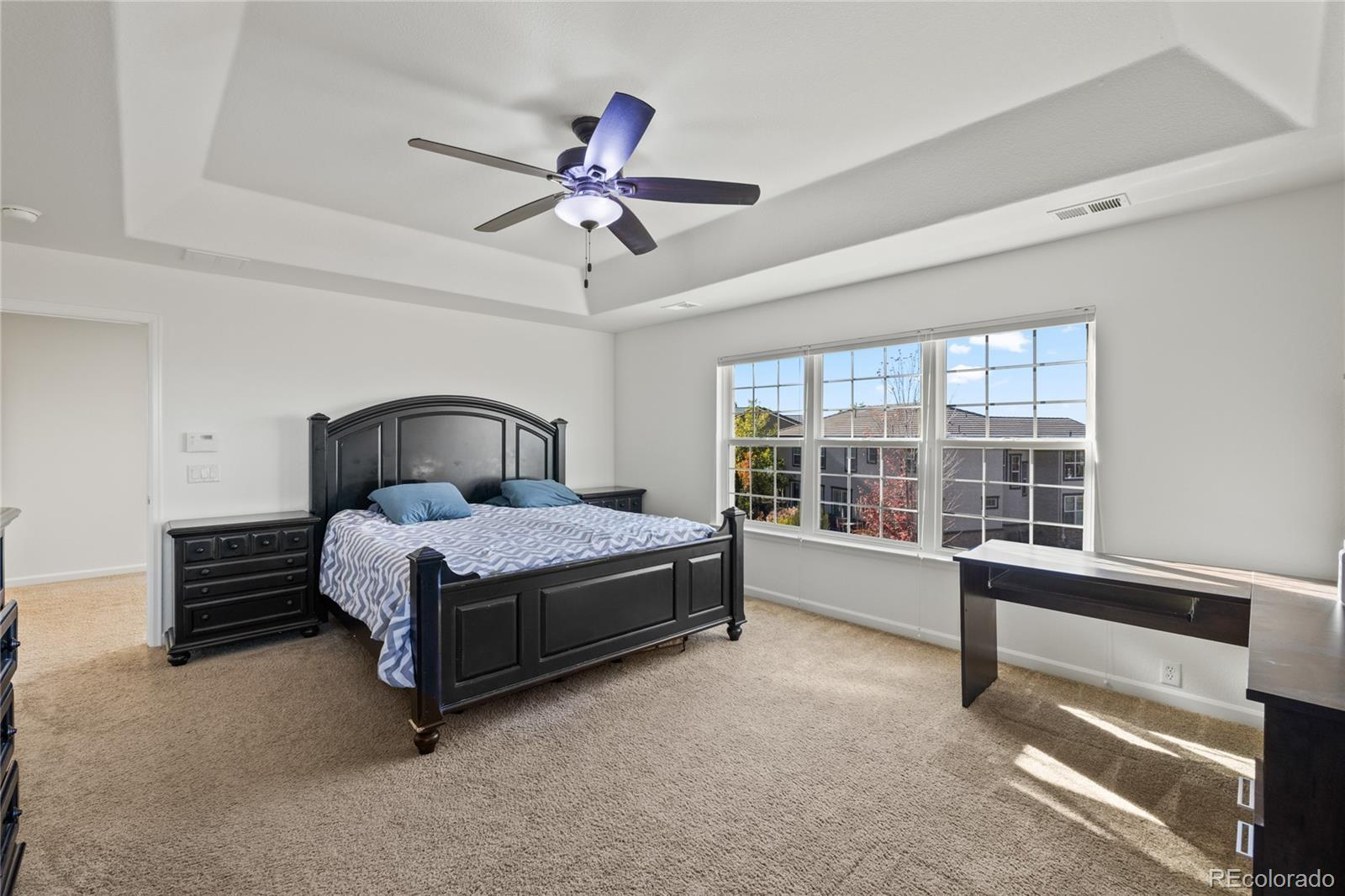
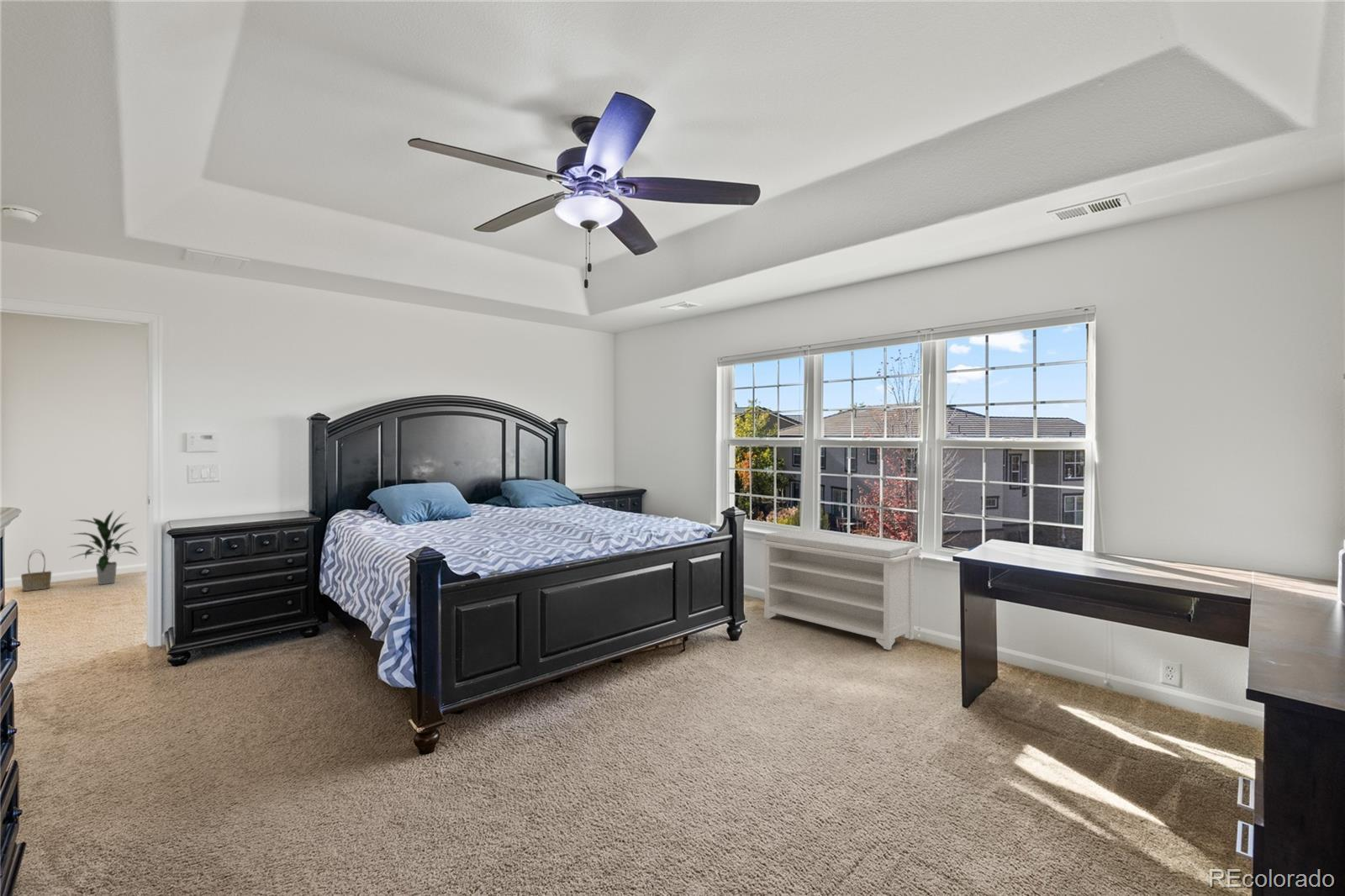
+ basket [20,549,52,592]
+ indoor plant [68,509,140,586]
+ bench [759,530,921,651]
